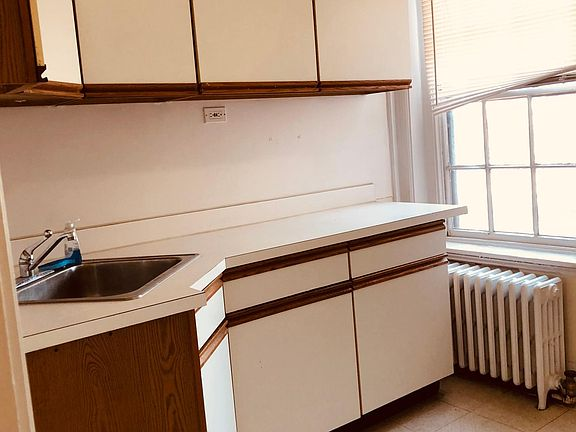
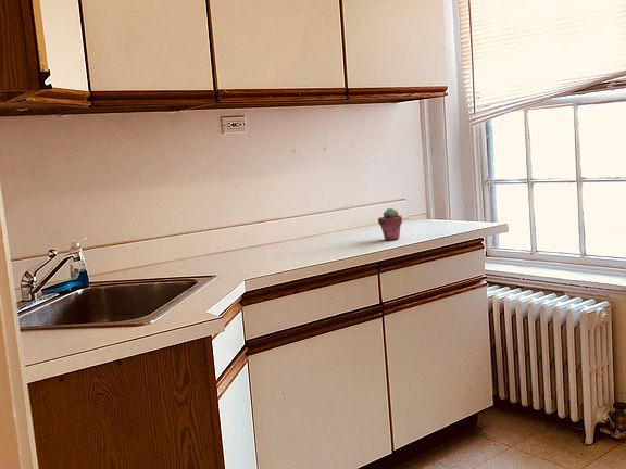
+ potted succulent [377,207,403,241]
